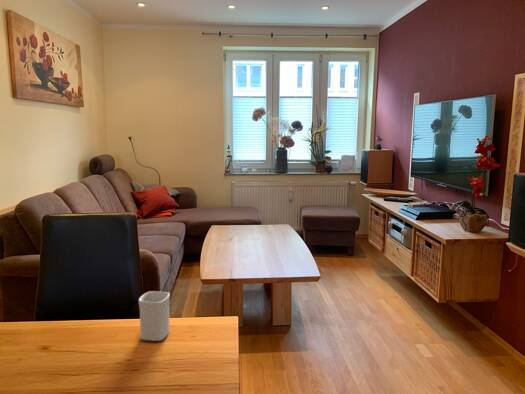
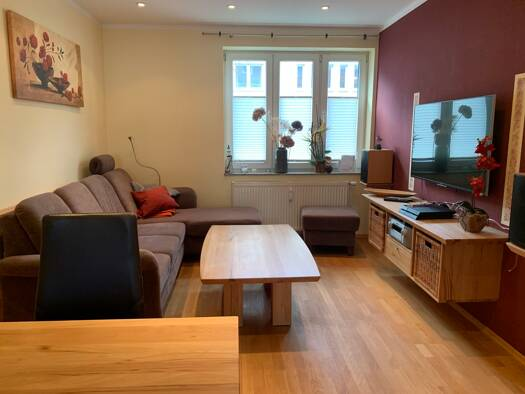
- mug [138,290,171,342]
